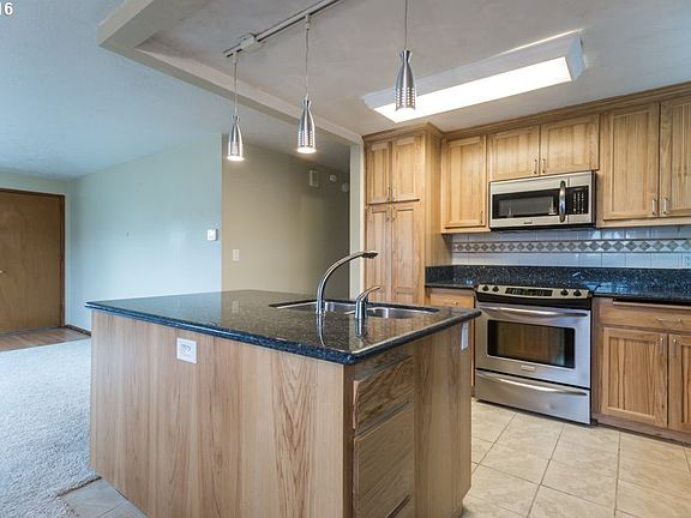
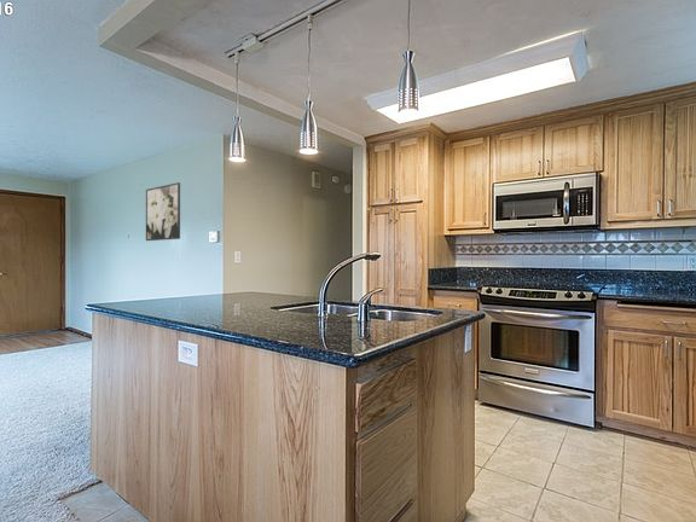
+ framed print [145,181,181,242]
